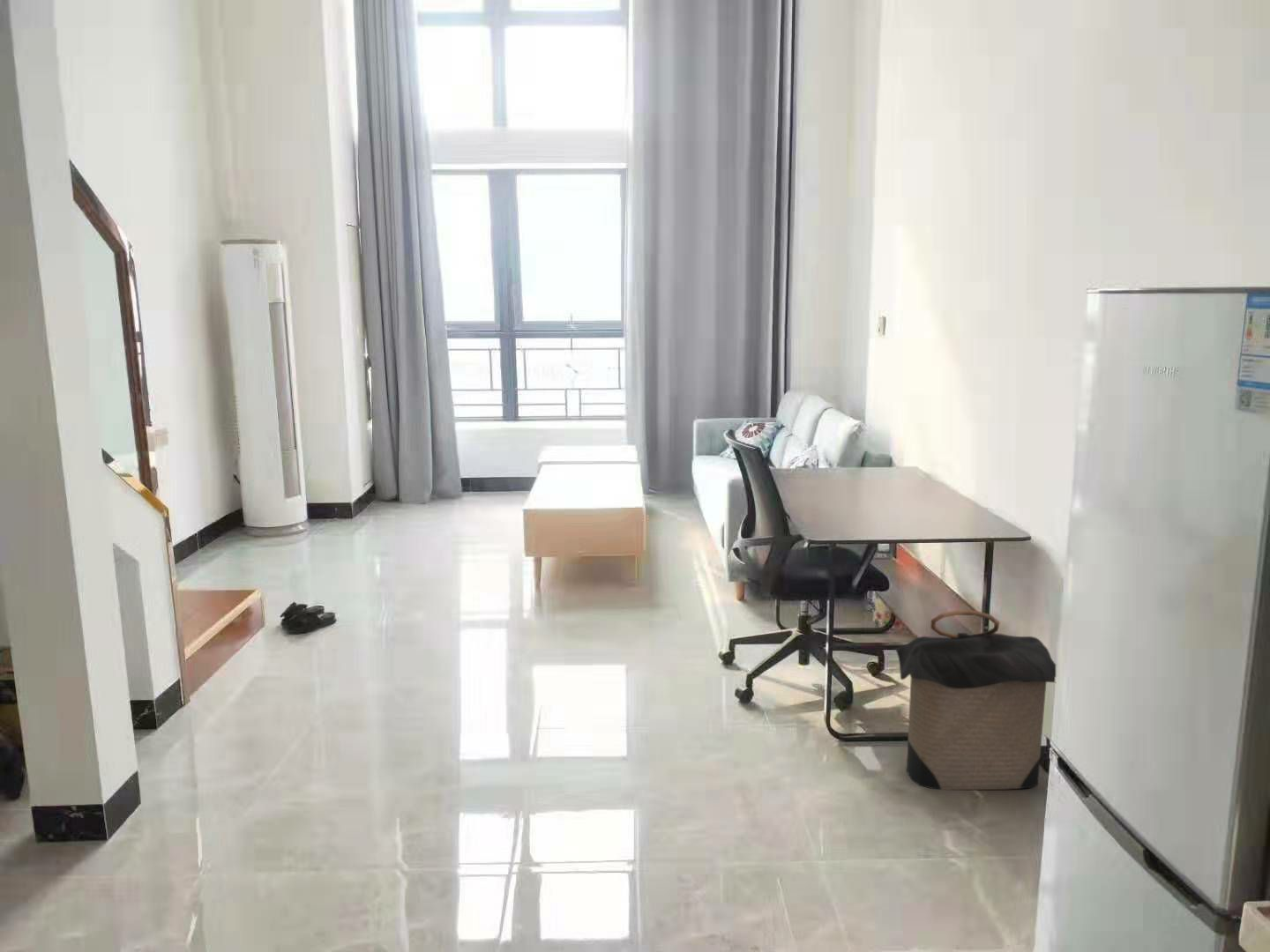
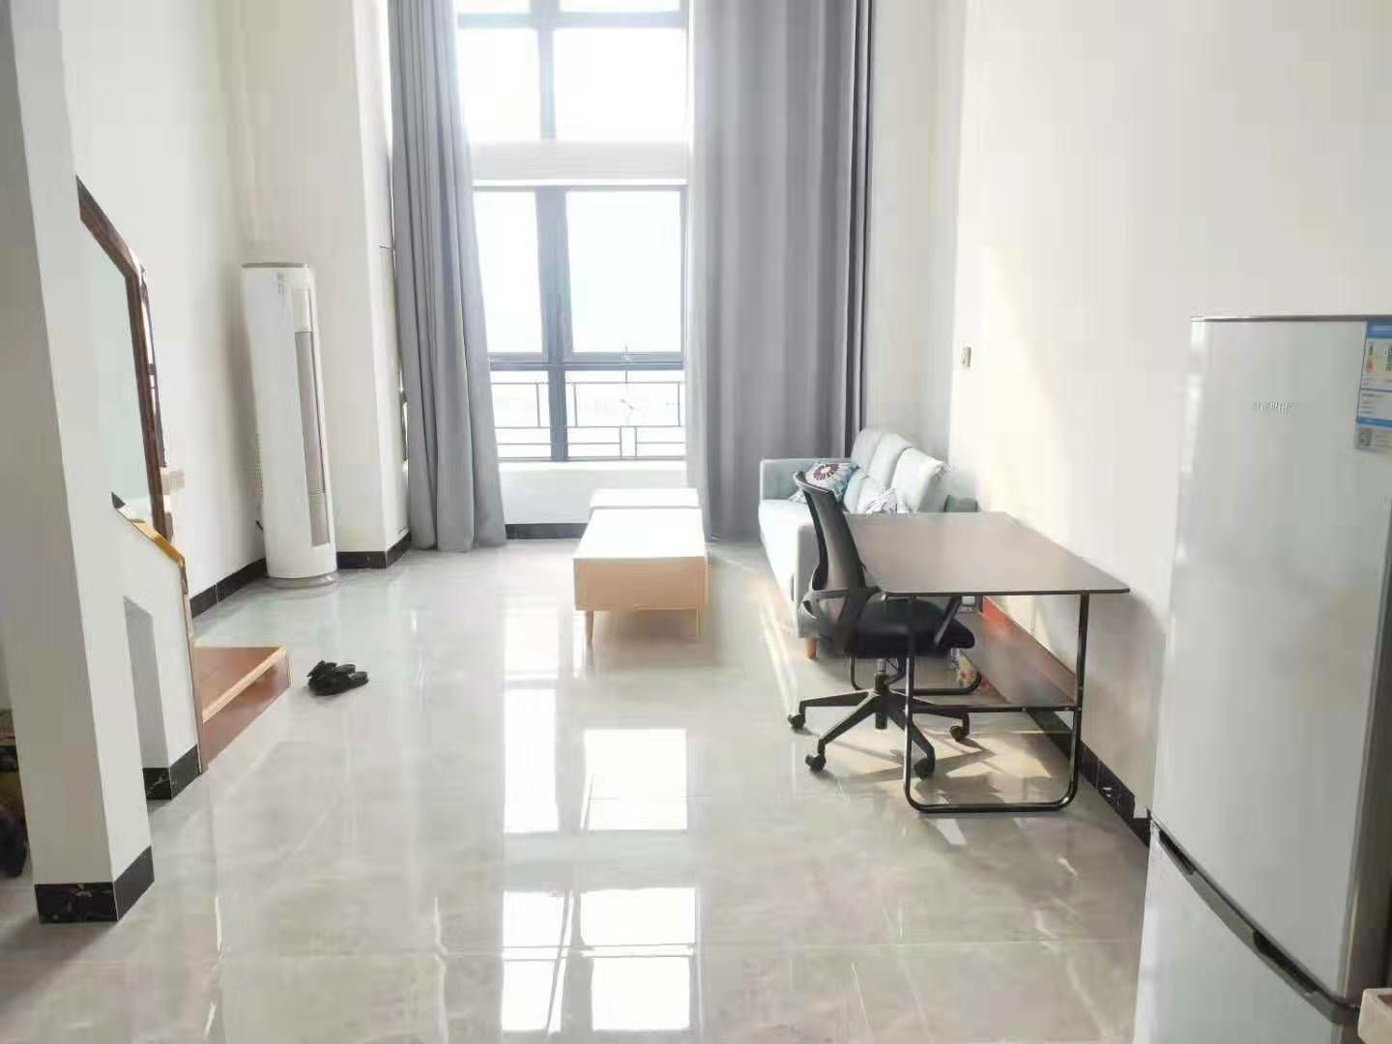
- laundry hamper [894,609,1057,791]
